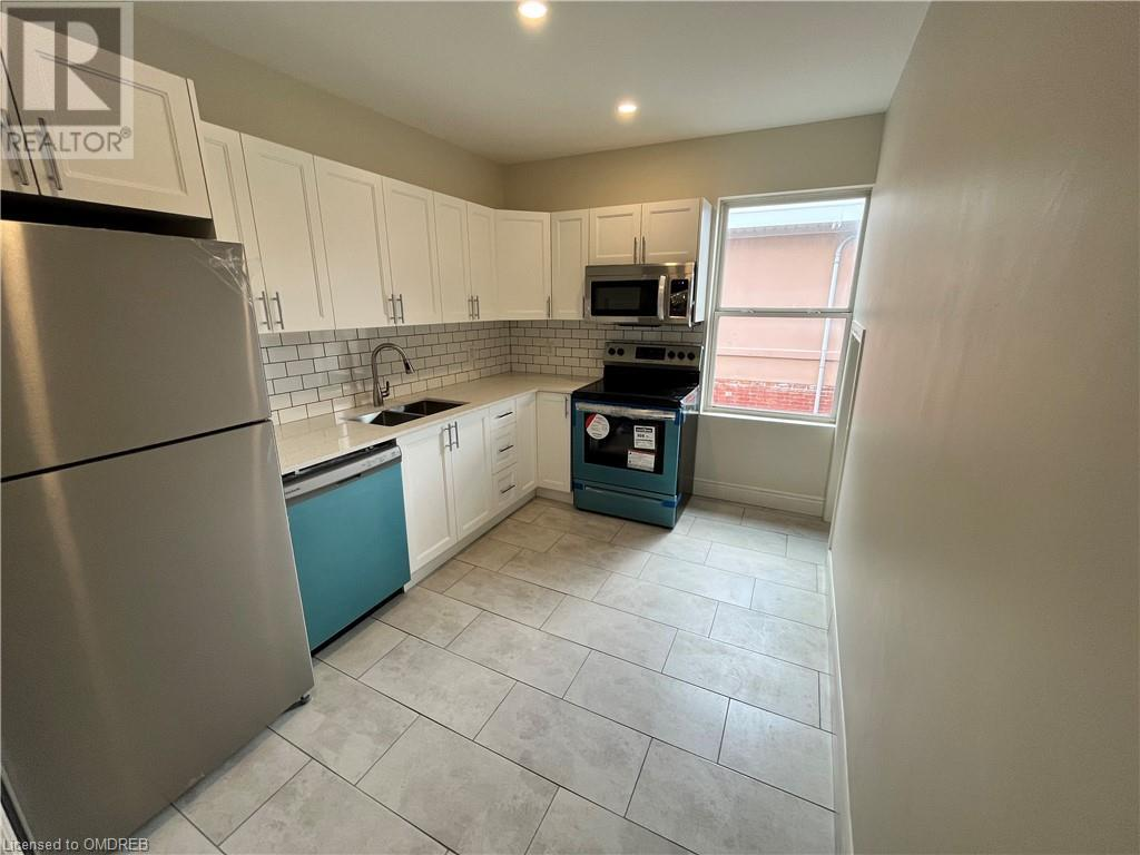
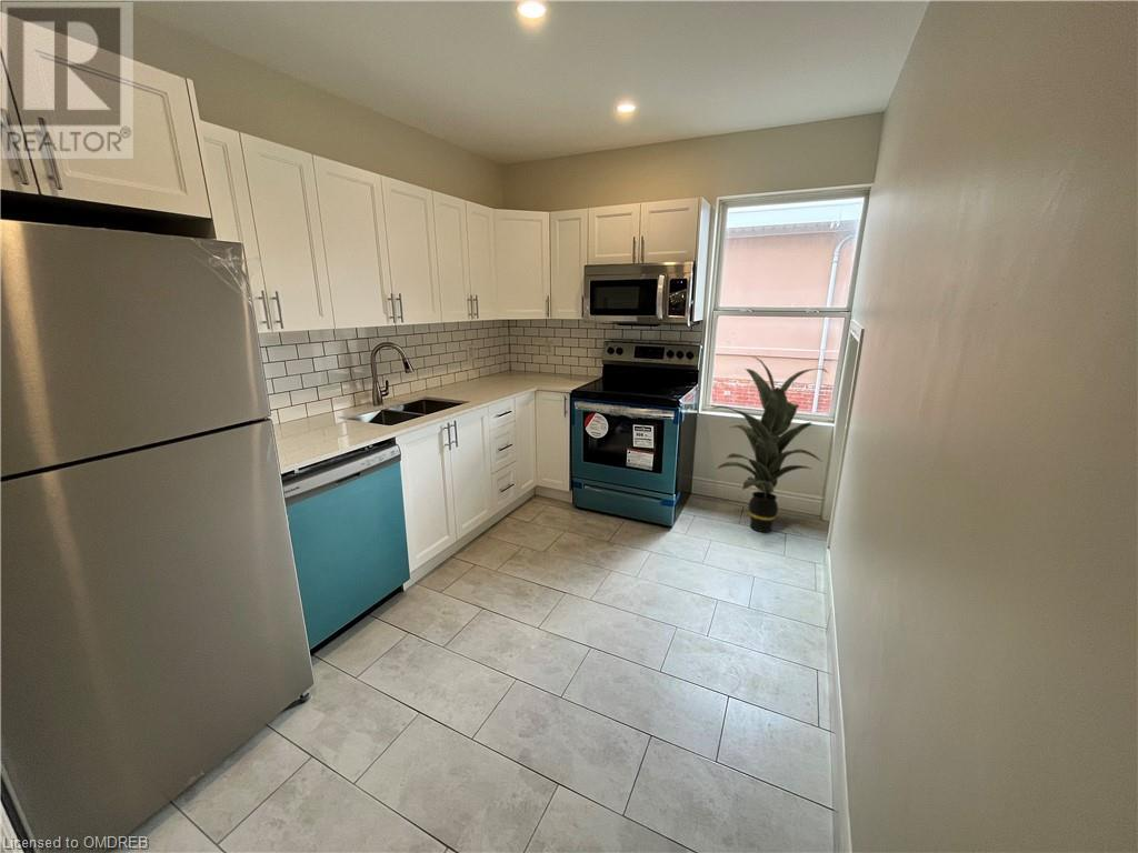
+ indoor plant [710,355,829,533]
